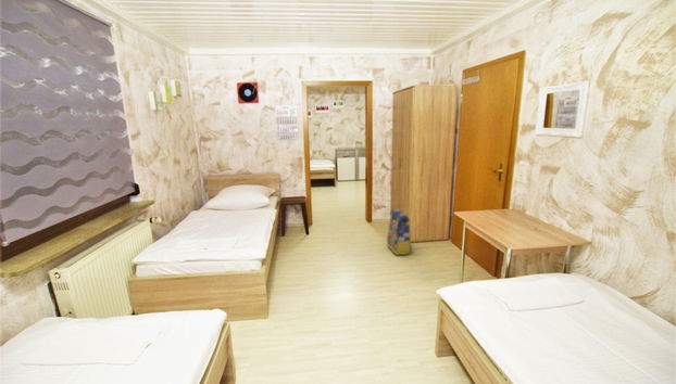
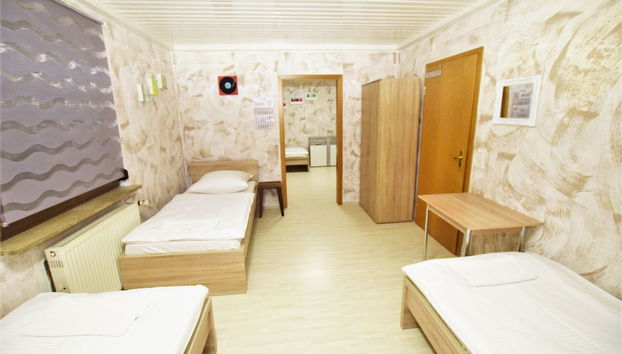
- backpack [386,208,413,256]
